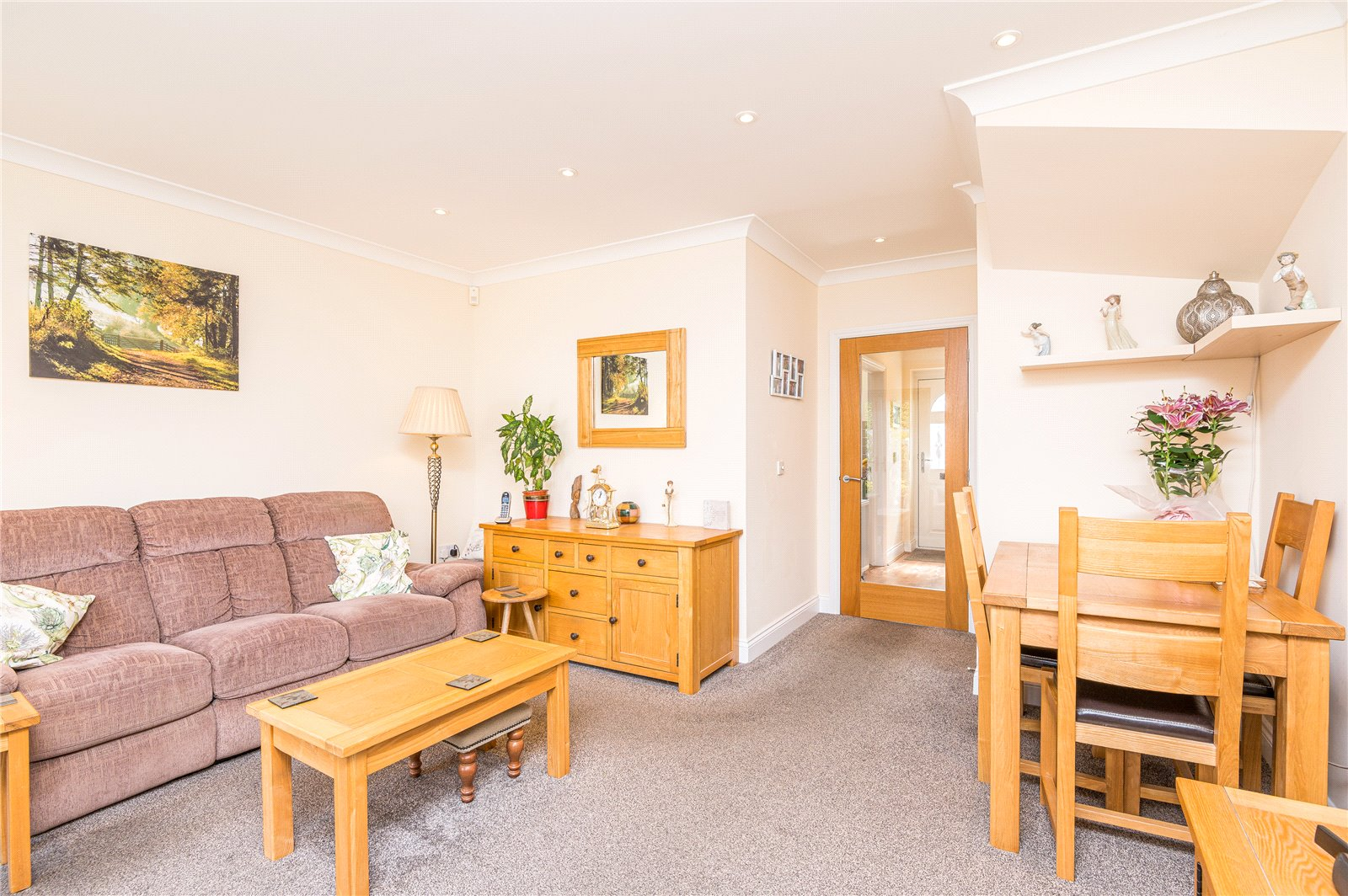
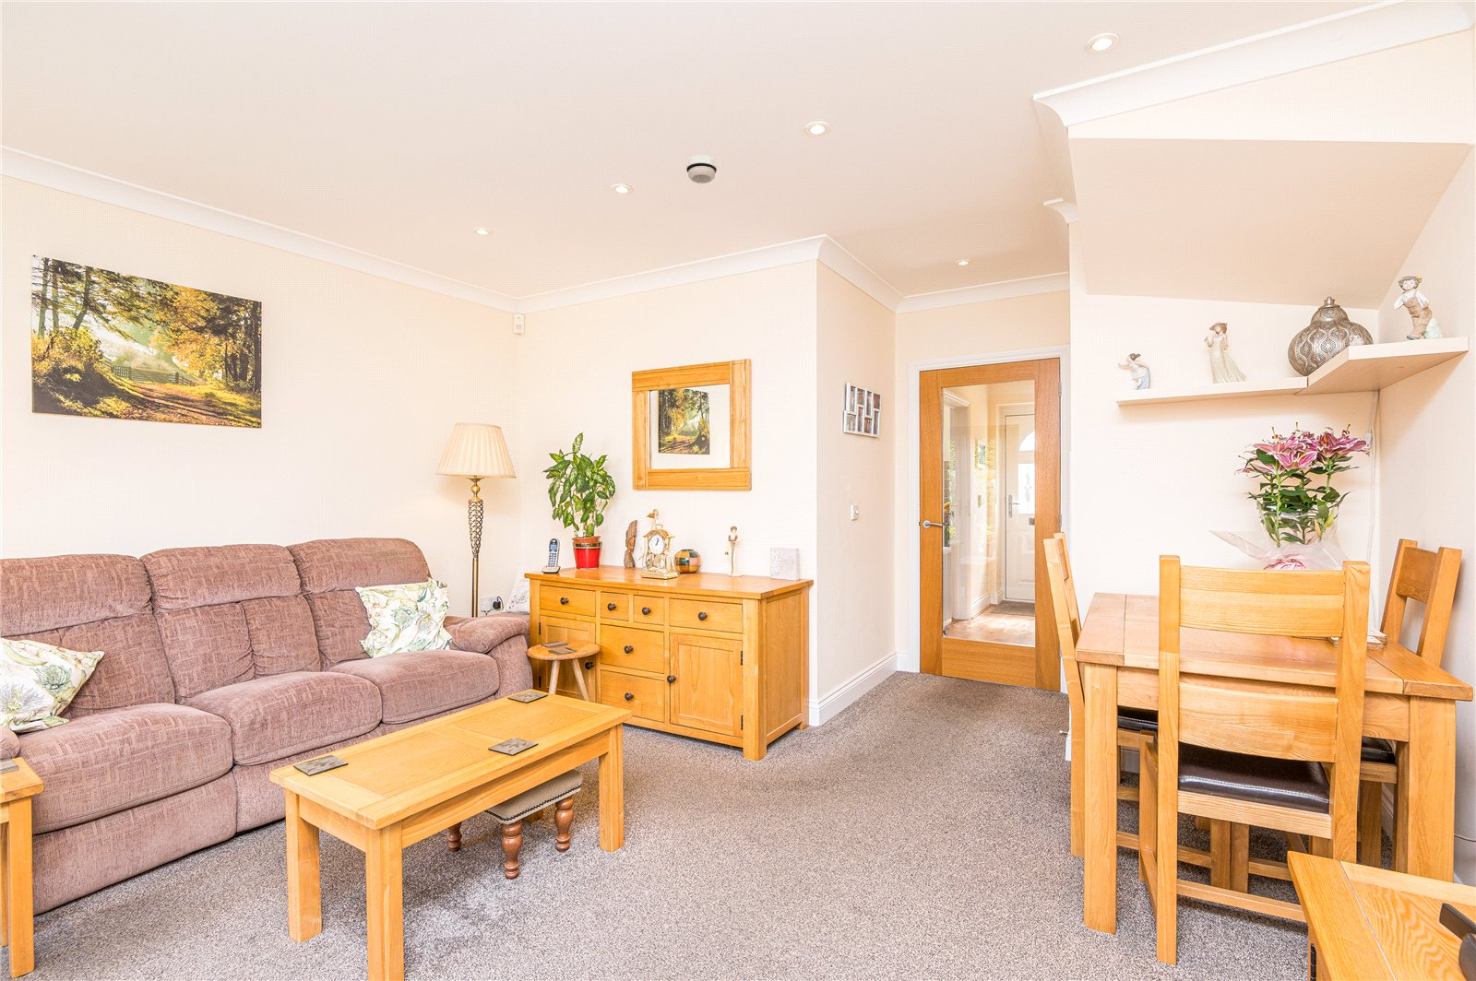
+ smoke detector [685,154,717,184]
